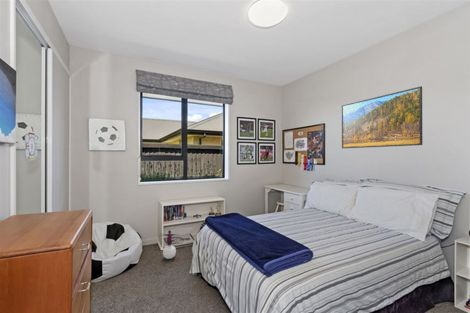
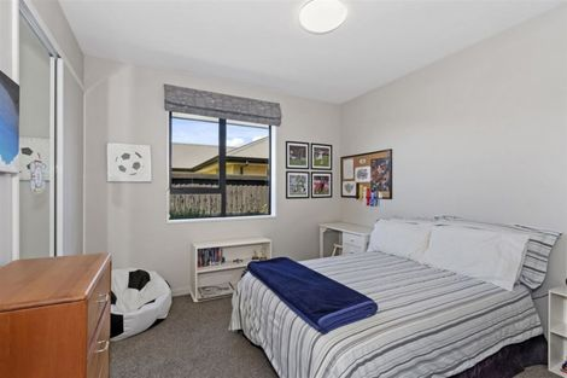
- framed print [341,85,423,149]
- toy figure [158,229,181,260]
